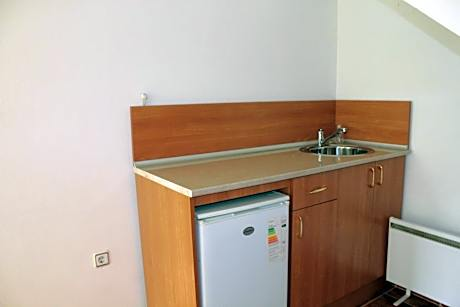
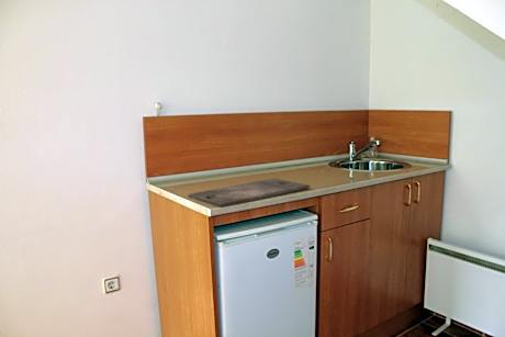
+ cutting board [187,178,311,209]
